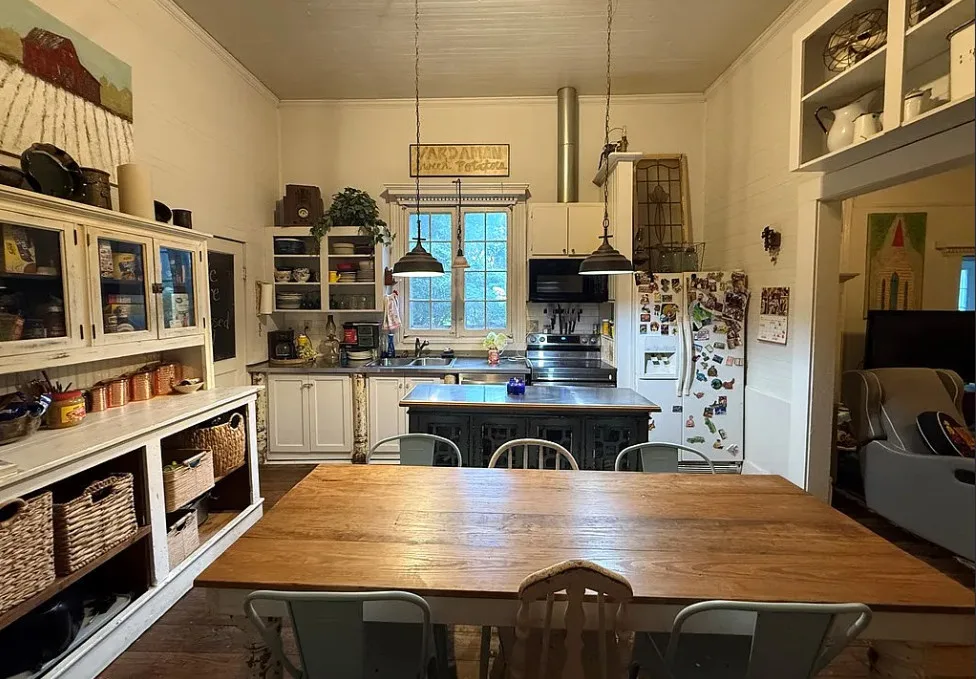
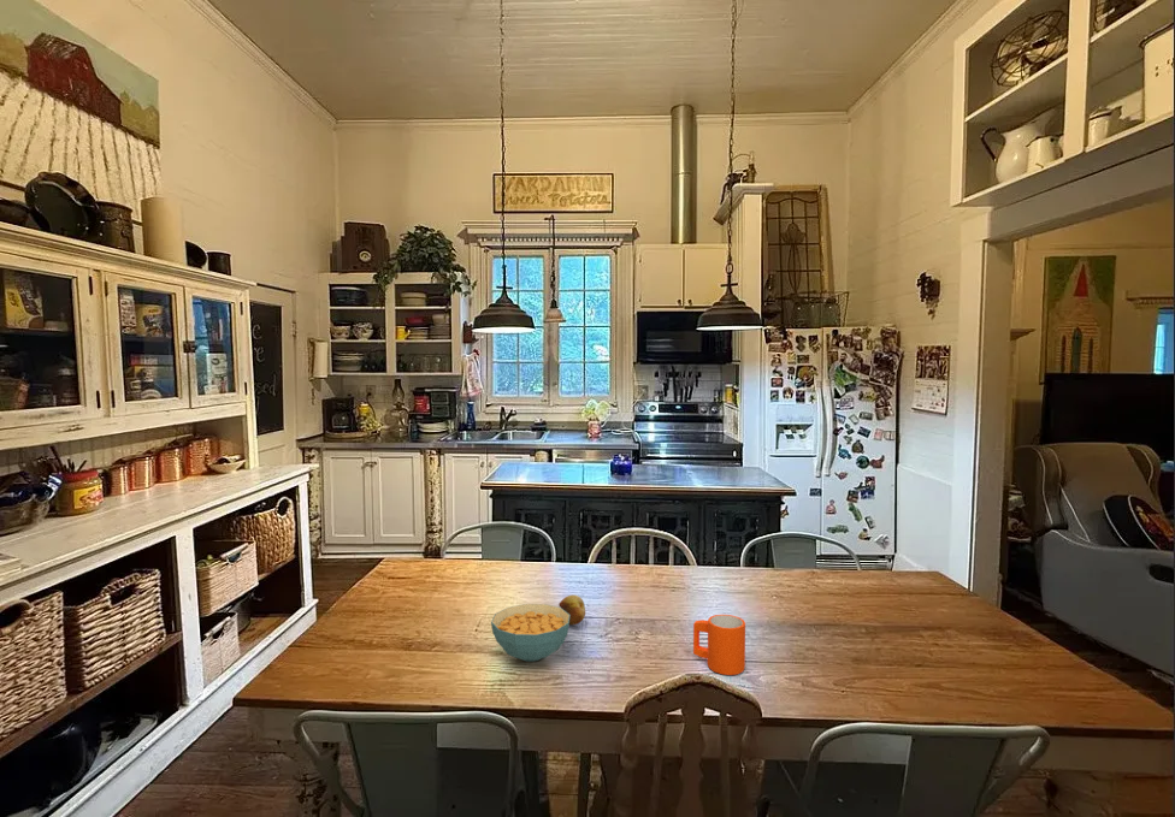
+ fruit [557,594,586,627]
+ cereal bowl [490,603,571,663]
+ mug [692,614,746,676]
